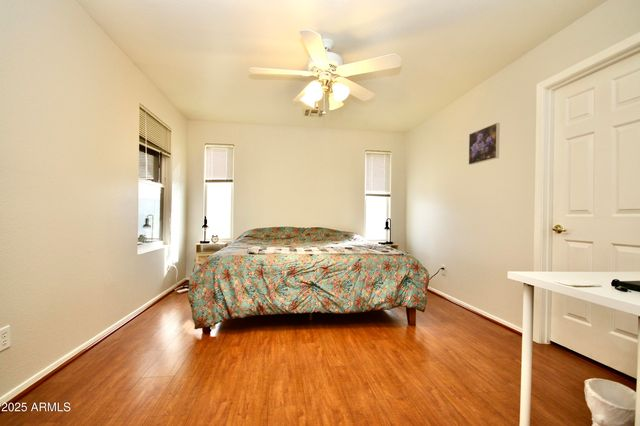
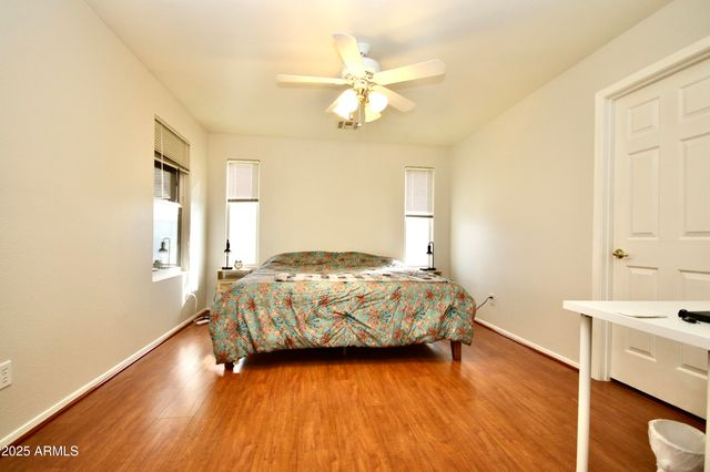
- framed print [468,122,501,166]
